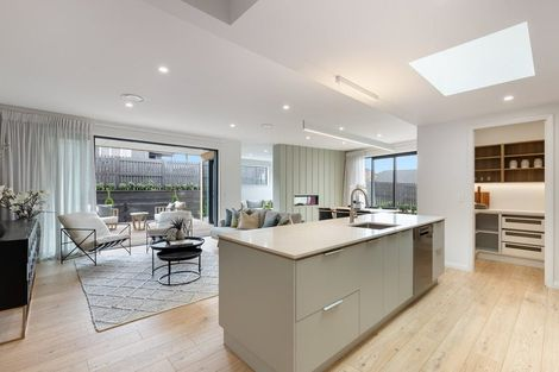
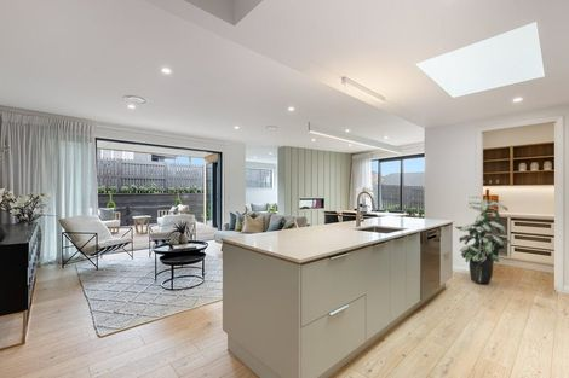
+ indoor plant [455,194,511,285]
